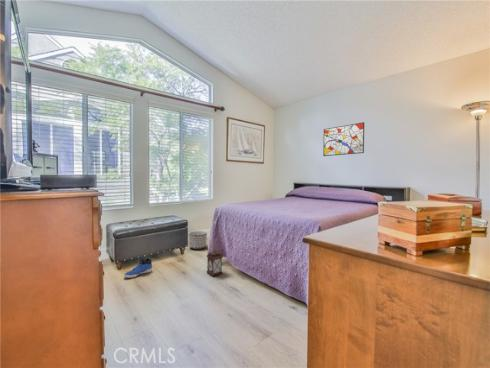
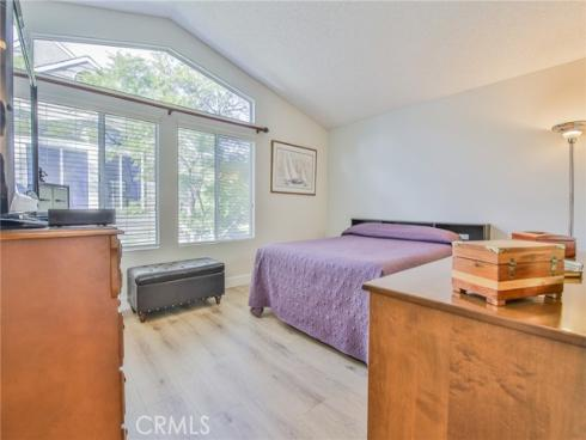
- lantern [206,245,224,277]
- wall art [322,121,365,157]
- sneaker [123,257,153,279]
- planter [188,230,208,250]
